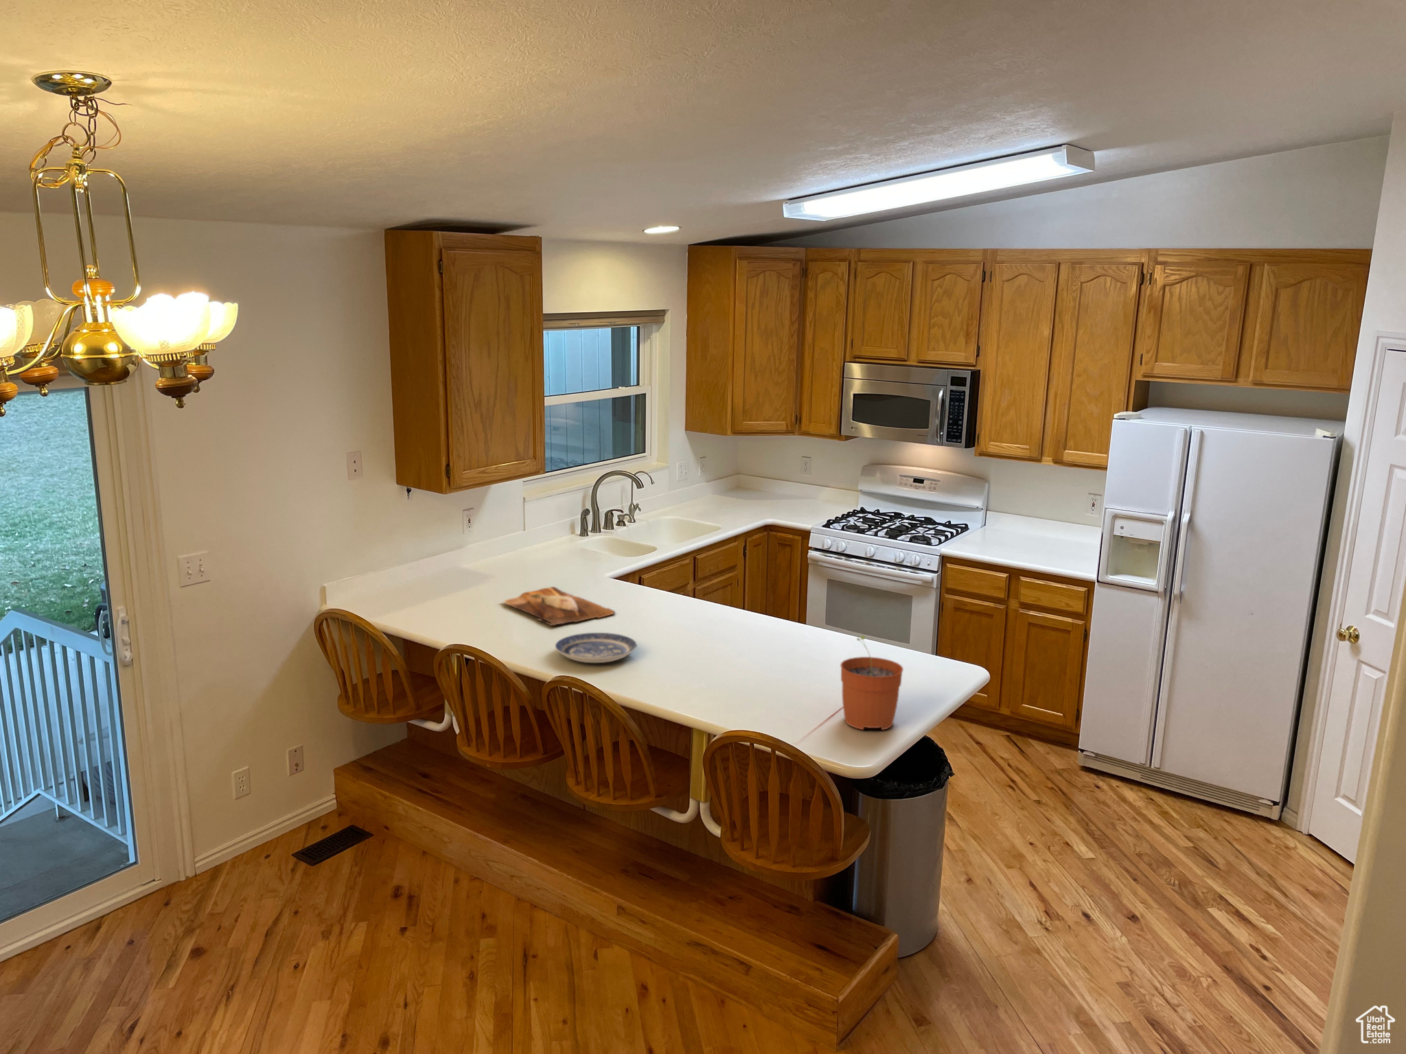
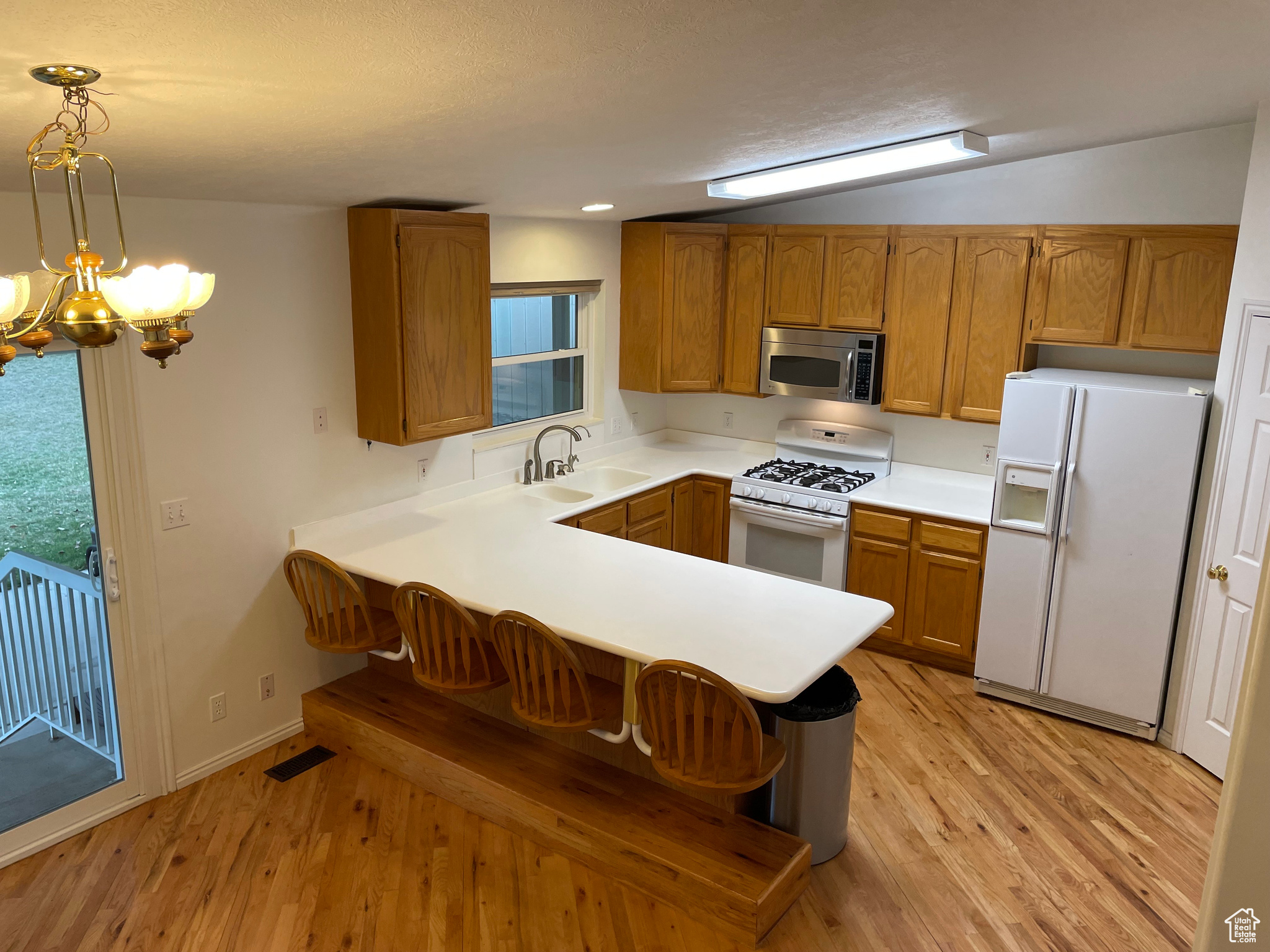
- plant pot [839,634,904,731]
- plate [555,632,638,663]
- cutting board [502,586,617,627]
